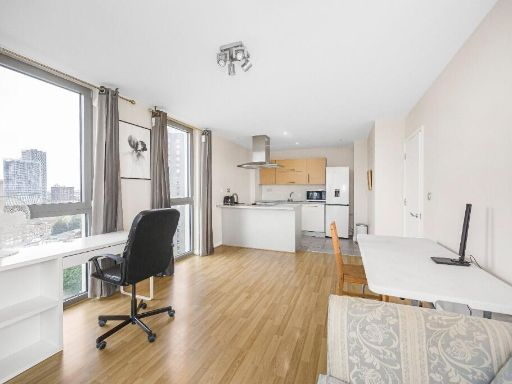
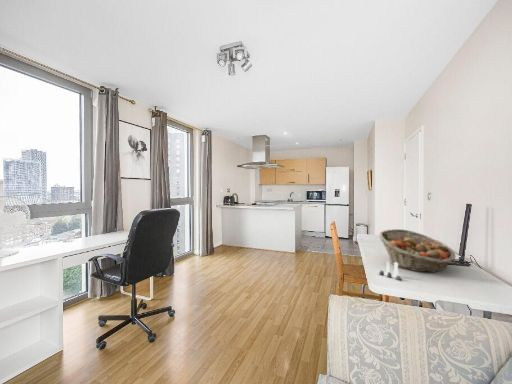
+ fruit basket [378,228,456,273]
+ salt and pepper shaker set [378,261,403,281]
